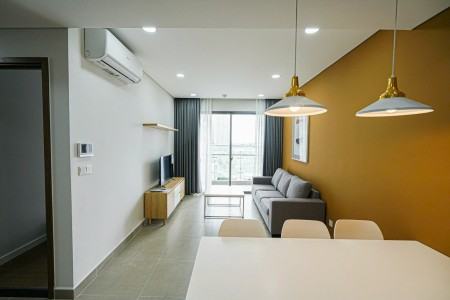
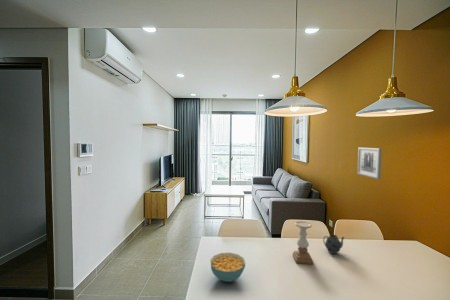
+ wall art [357,147,383,180]
+ cereal bowl [209,252,246,283]
+ candle holder [292,220,314,265]
+ teapot [322,234,345,255]
